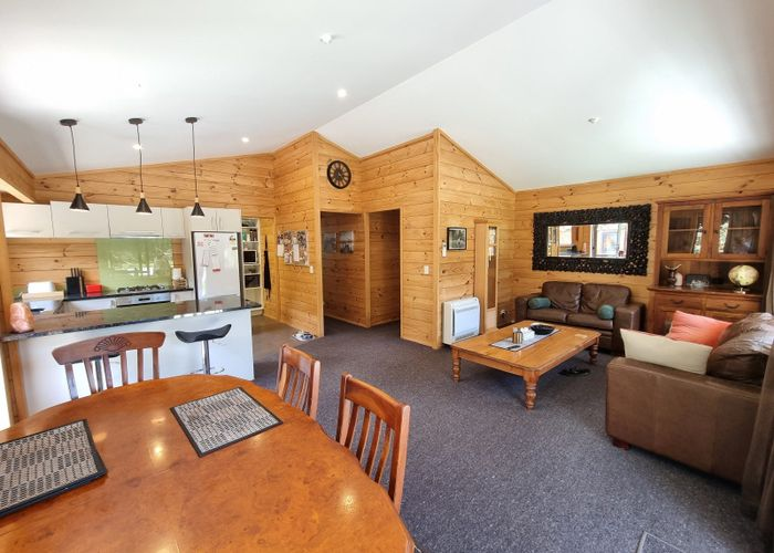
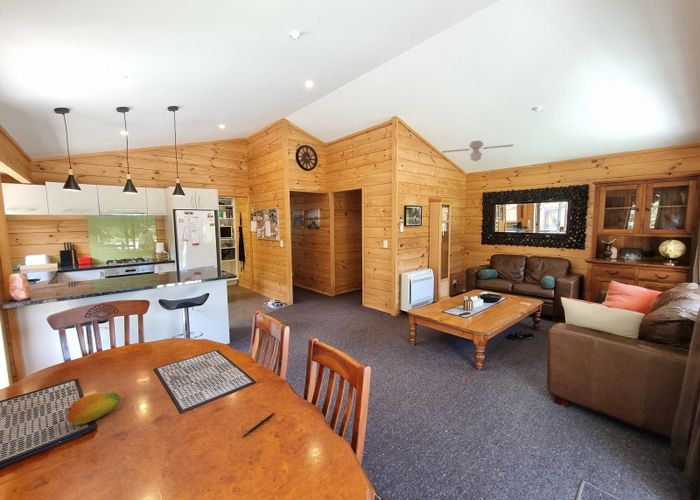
+ ceiling fan [441,140,515,163]
+ pen [242,412,275,438]
+ fruit [66,391,121,426]
